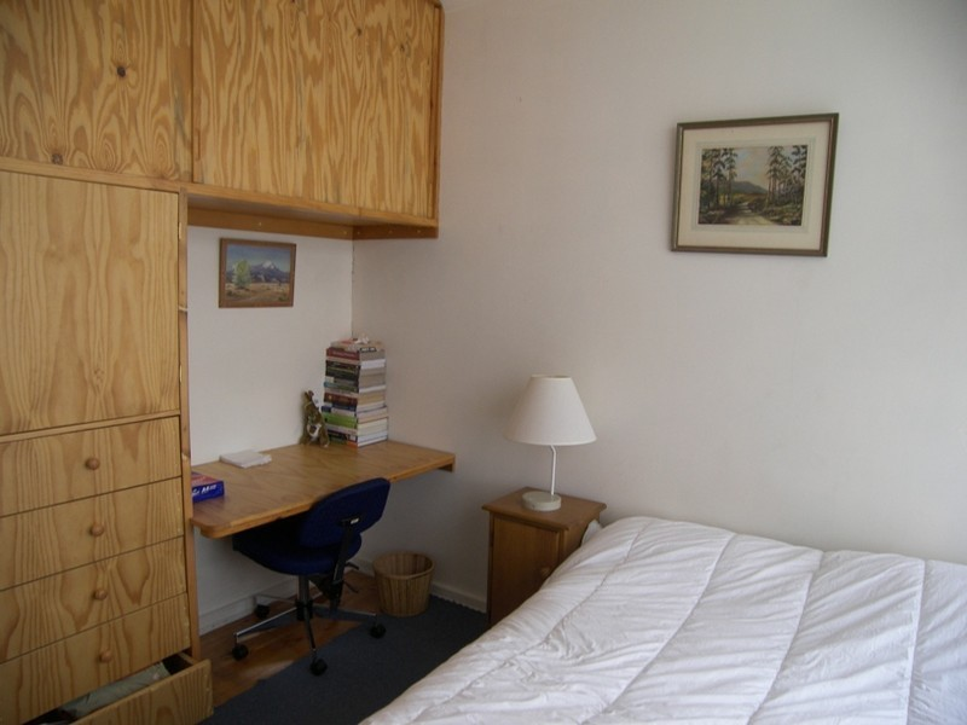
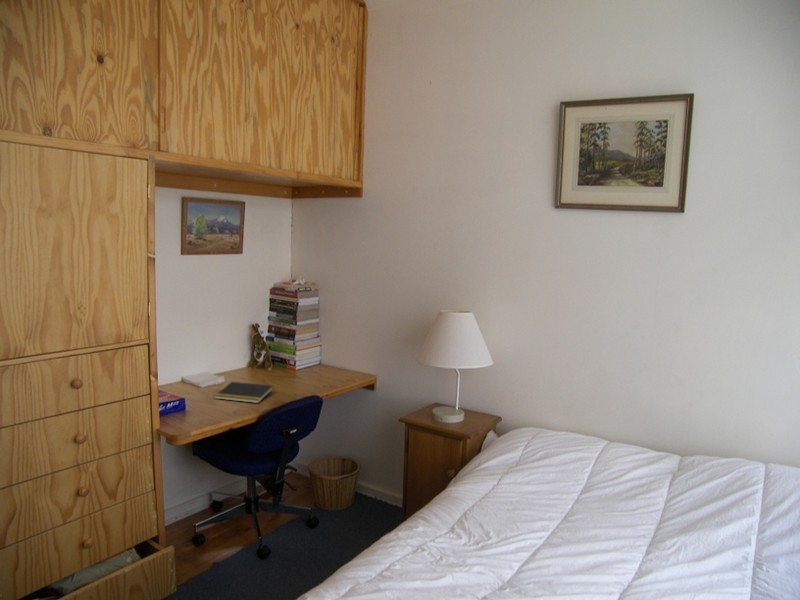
+ notepad [214,381,275,404]
